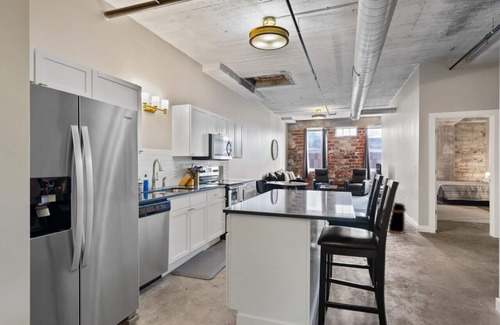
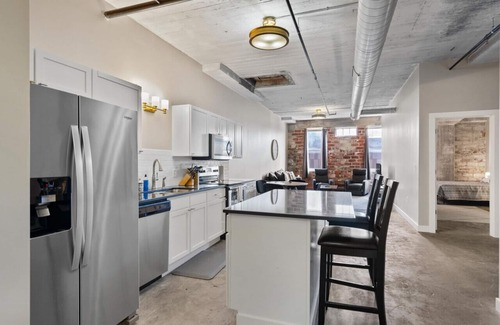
- trash can [387,202,407,235]
